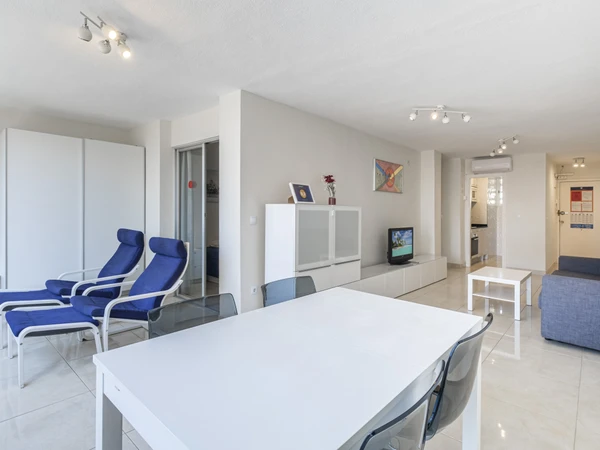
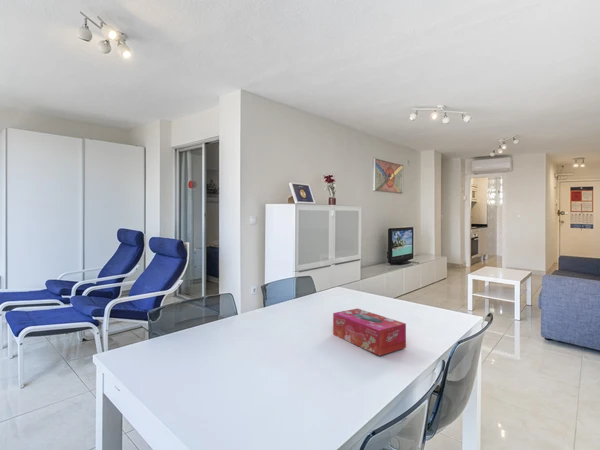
+ tissue box [332,307,407,357]
